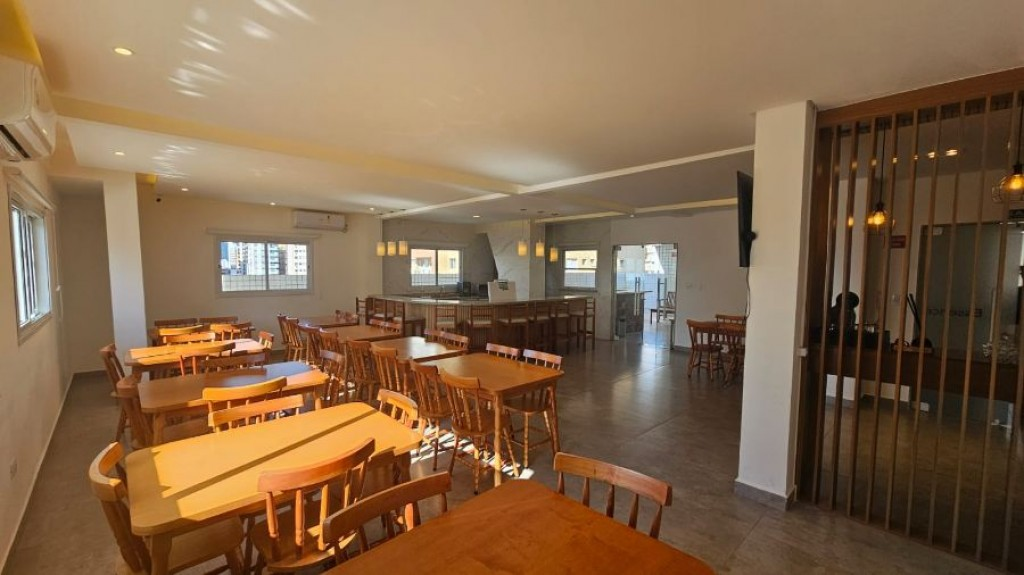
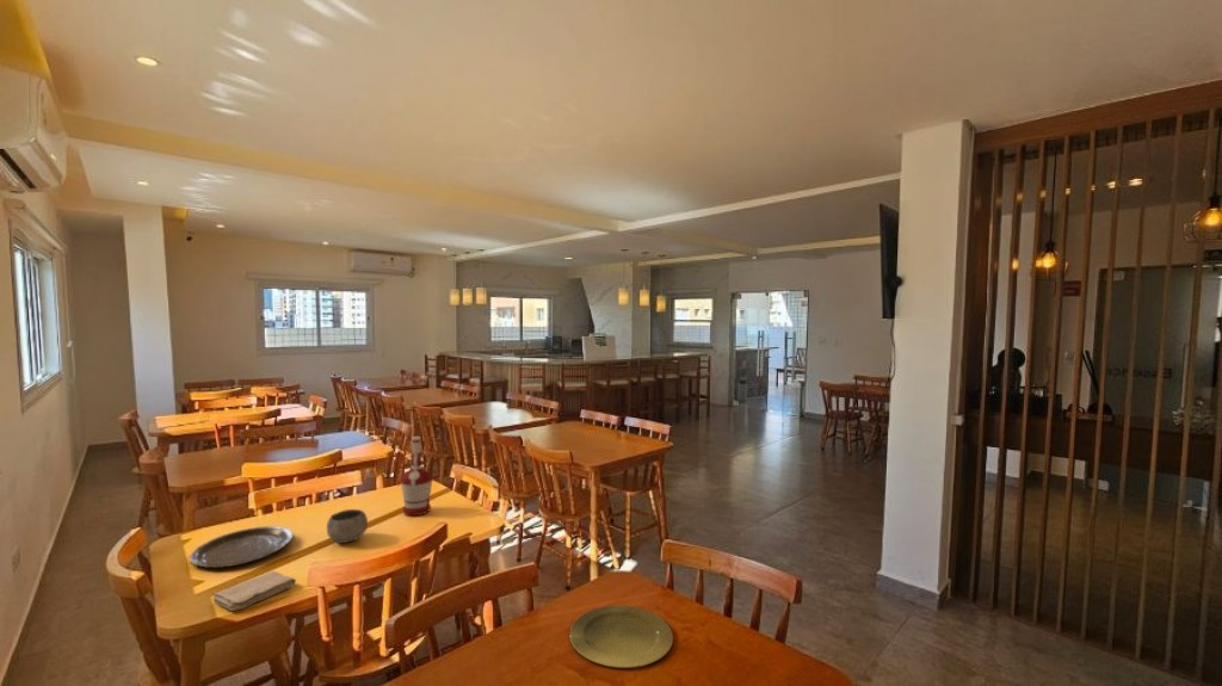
+ washcloth [212,570,297,612]
+ alcohol [400,435,433,517]
+ bowl [326,508,369,544]
+ plate [189,525,295,569]
+ plate [569,605,674,669]
